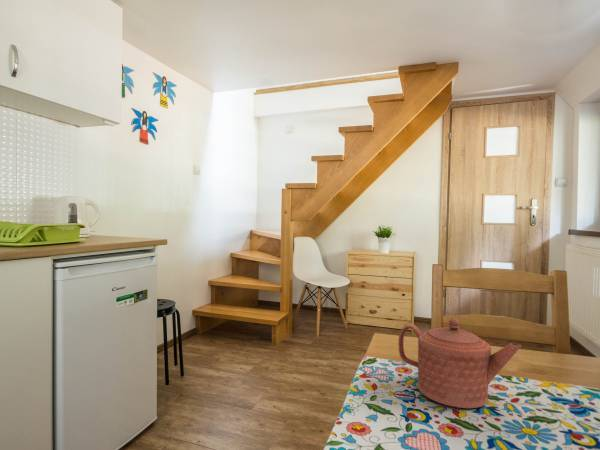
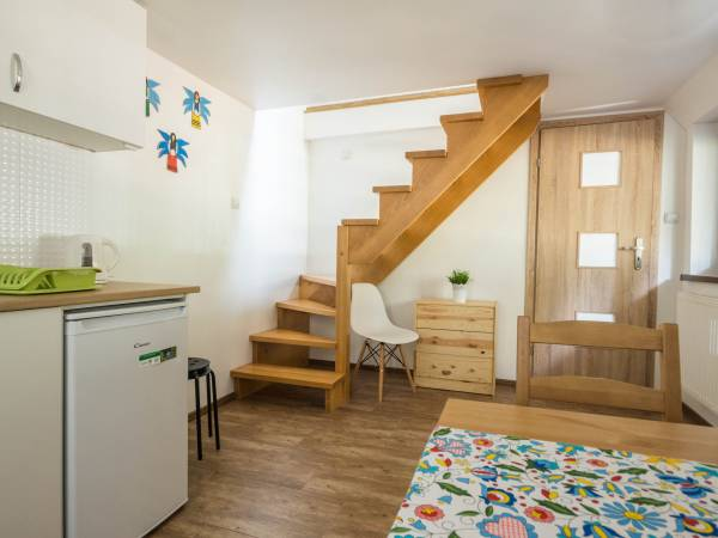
- teapot [397,317,522,409]
